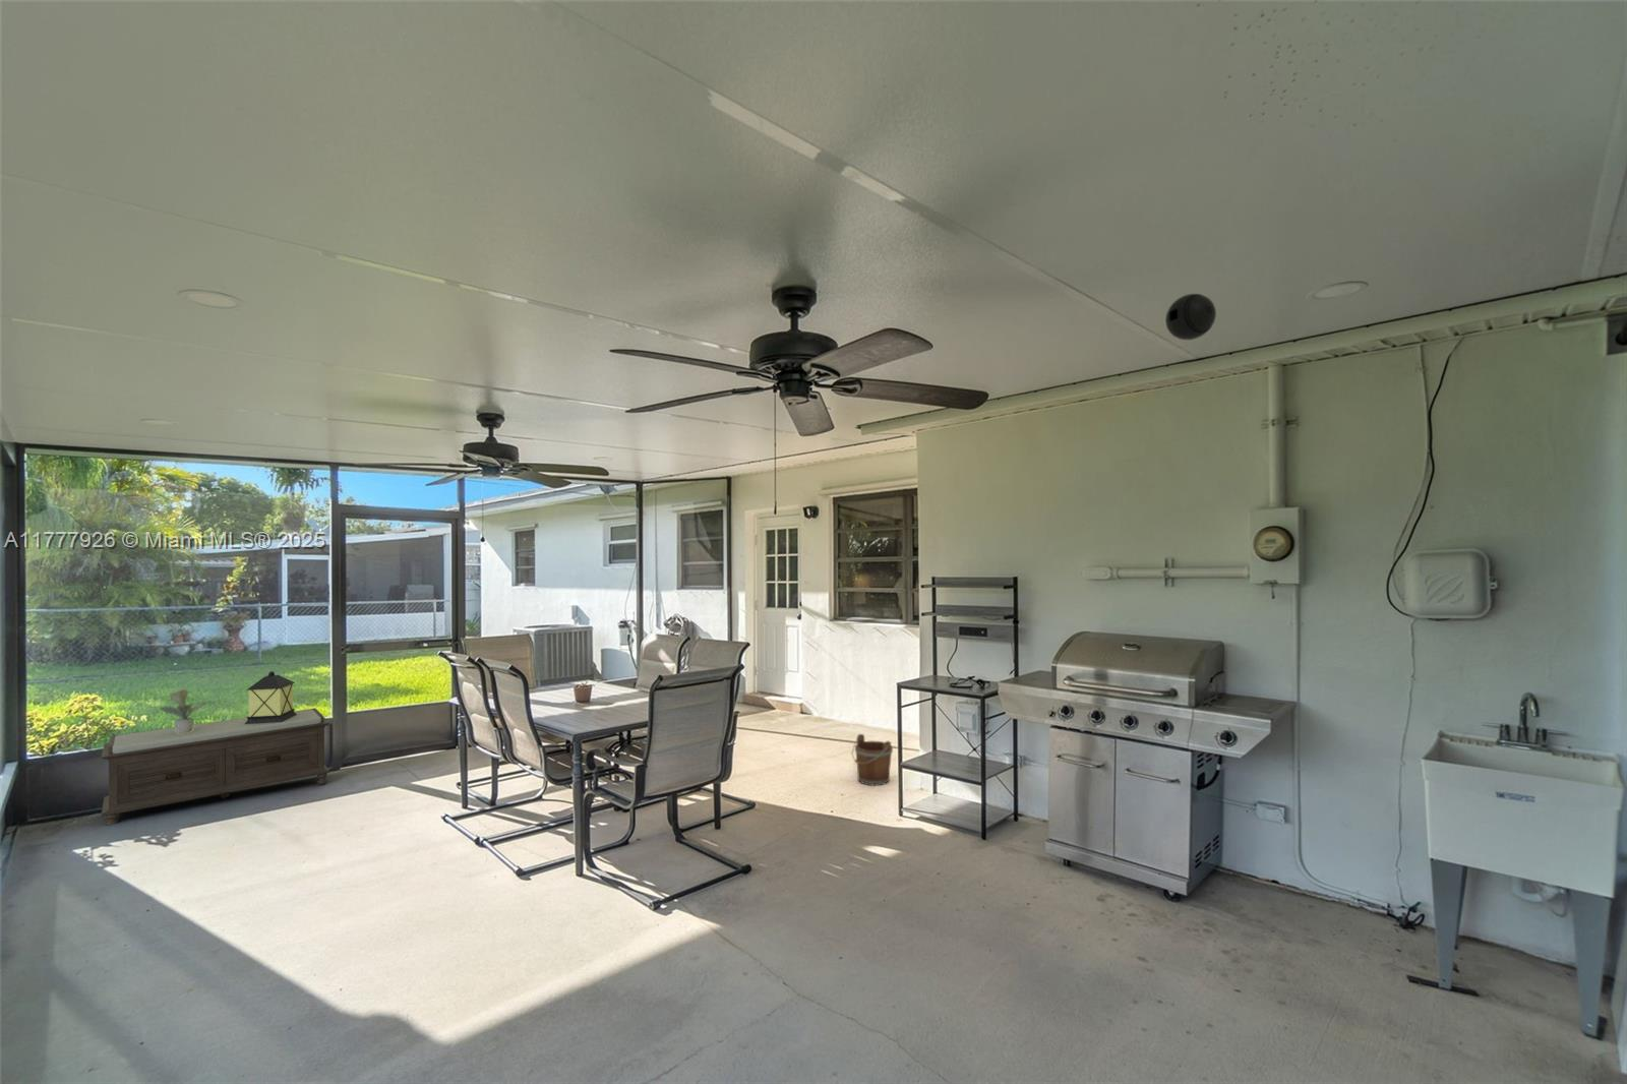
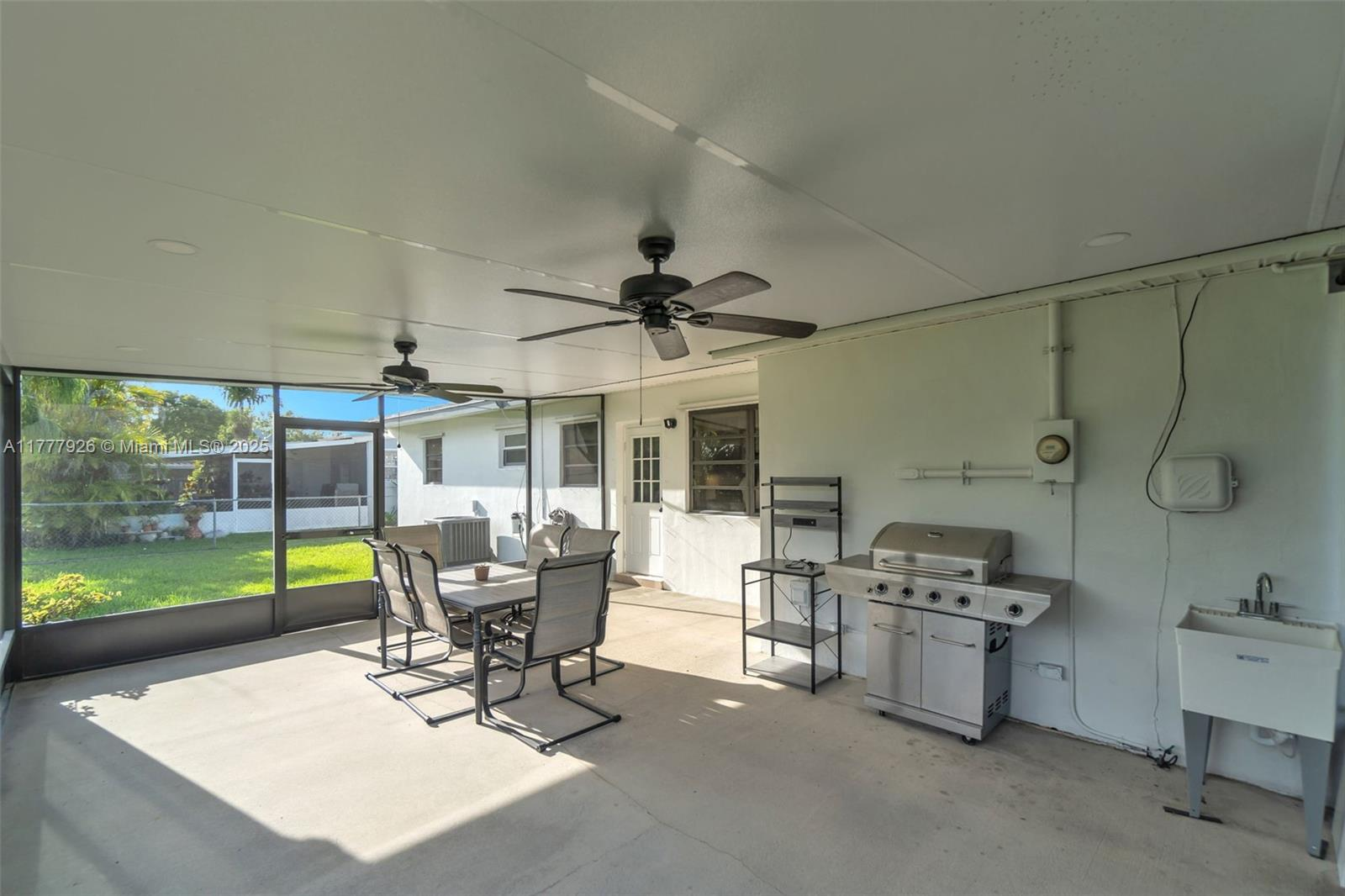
- bucket [852,733,894,788]
- lamp [246,670,296,723]
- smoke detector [1165,293,1217,341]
- potted plant [160,686,209,734]
- bench [100,707,330,826]
